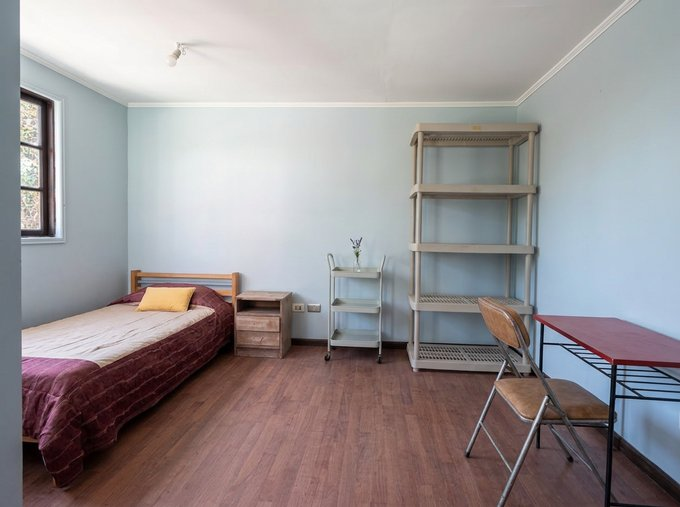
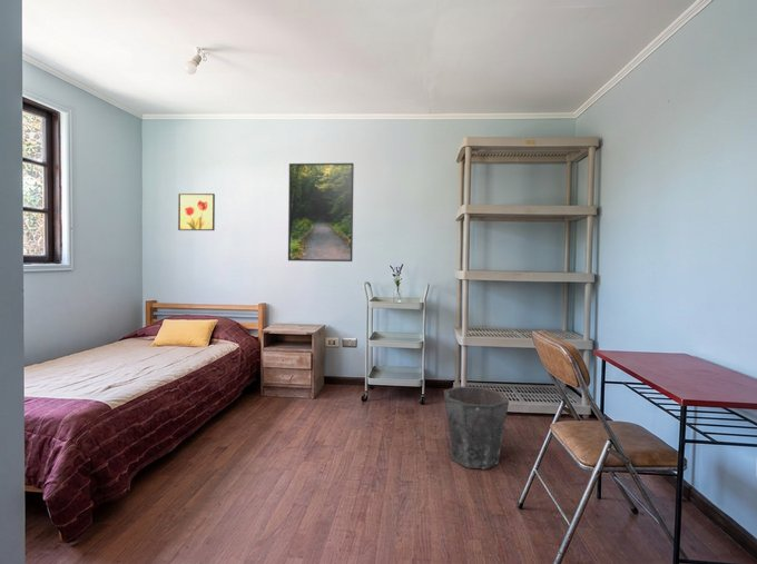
+ wall art [177,192,216,231]
+ waste bin [443,385,510,471]
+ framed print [287,162,355,263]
